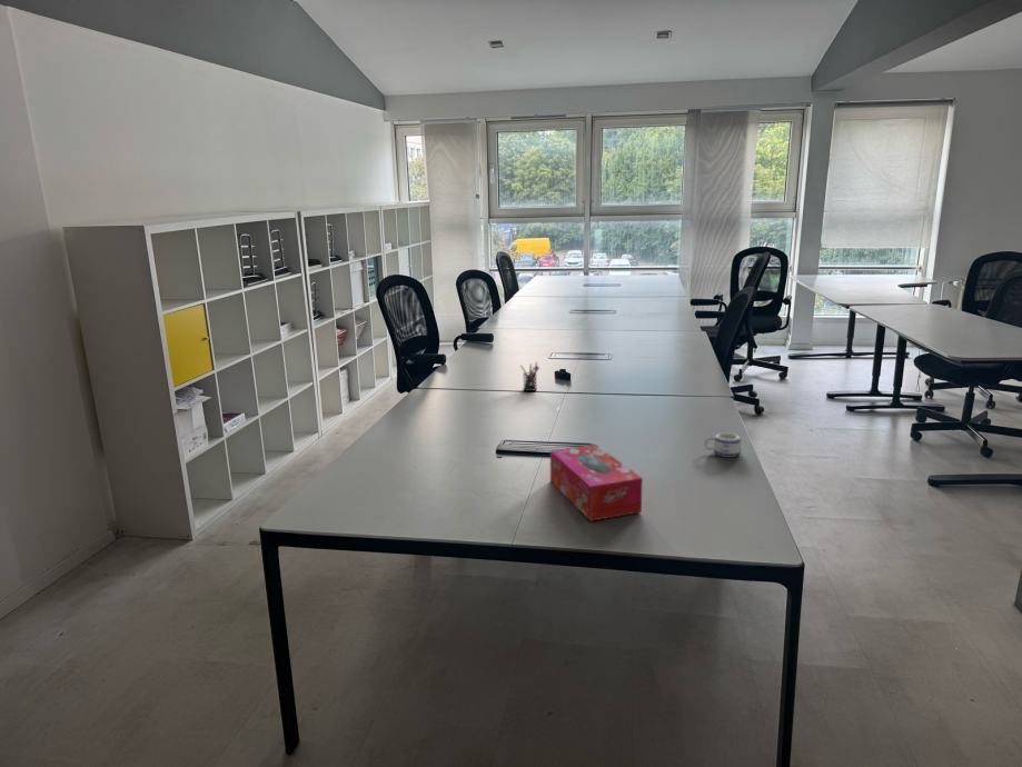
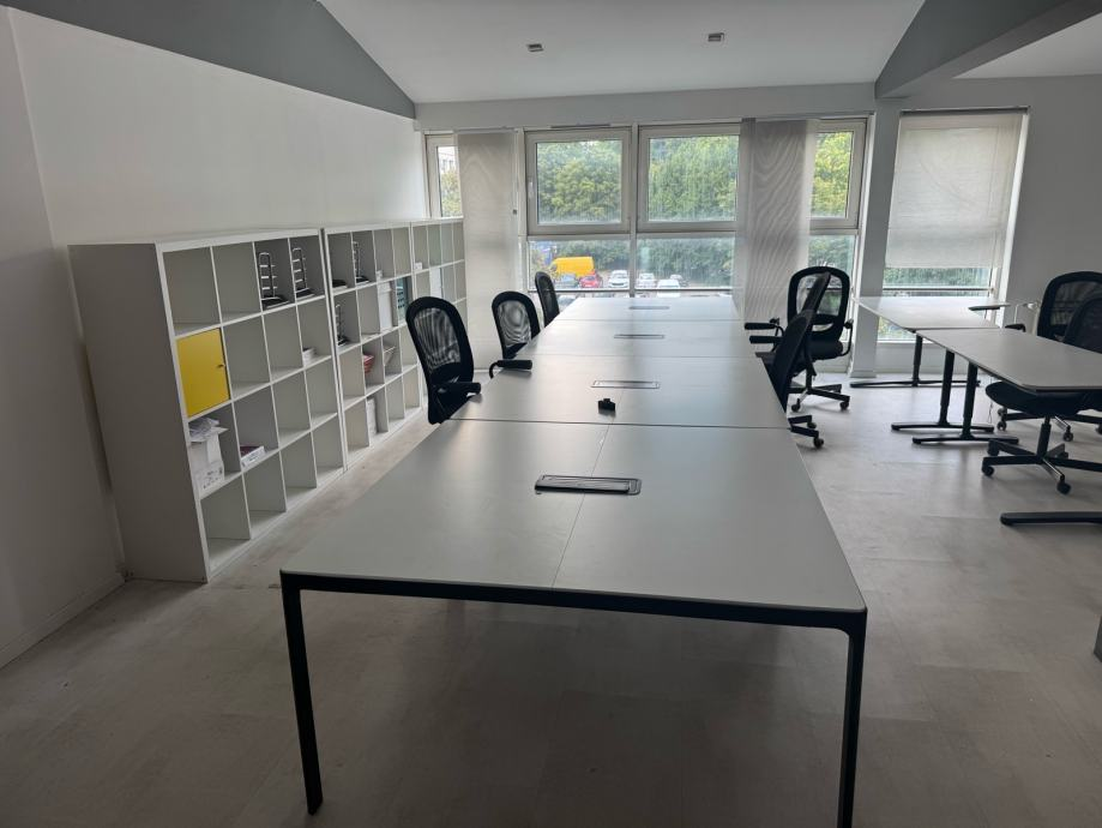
- pen holder [519,361,540,392]
- tissue box [549,444,644,522]
- mug [703,431,743,458]
